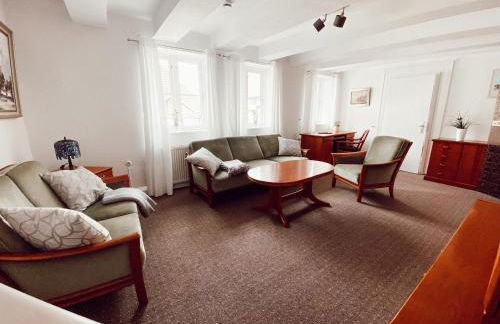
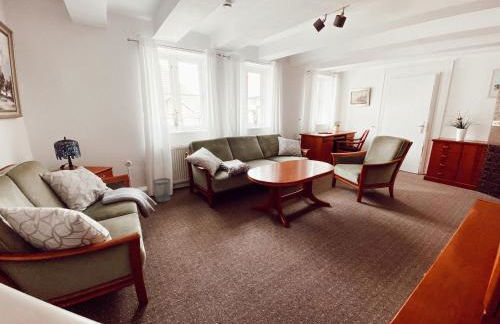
+ wastebasket [152,177,171,203]
